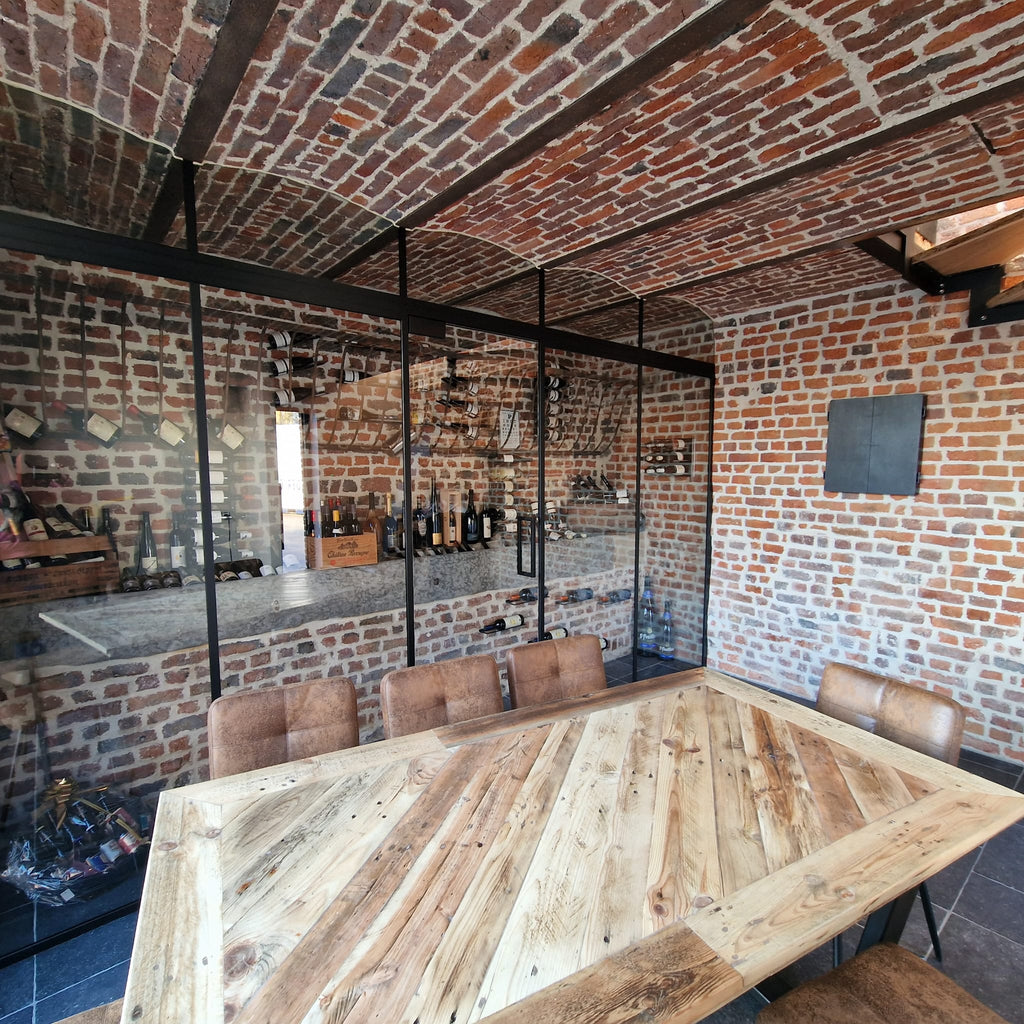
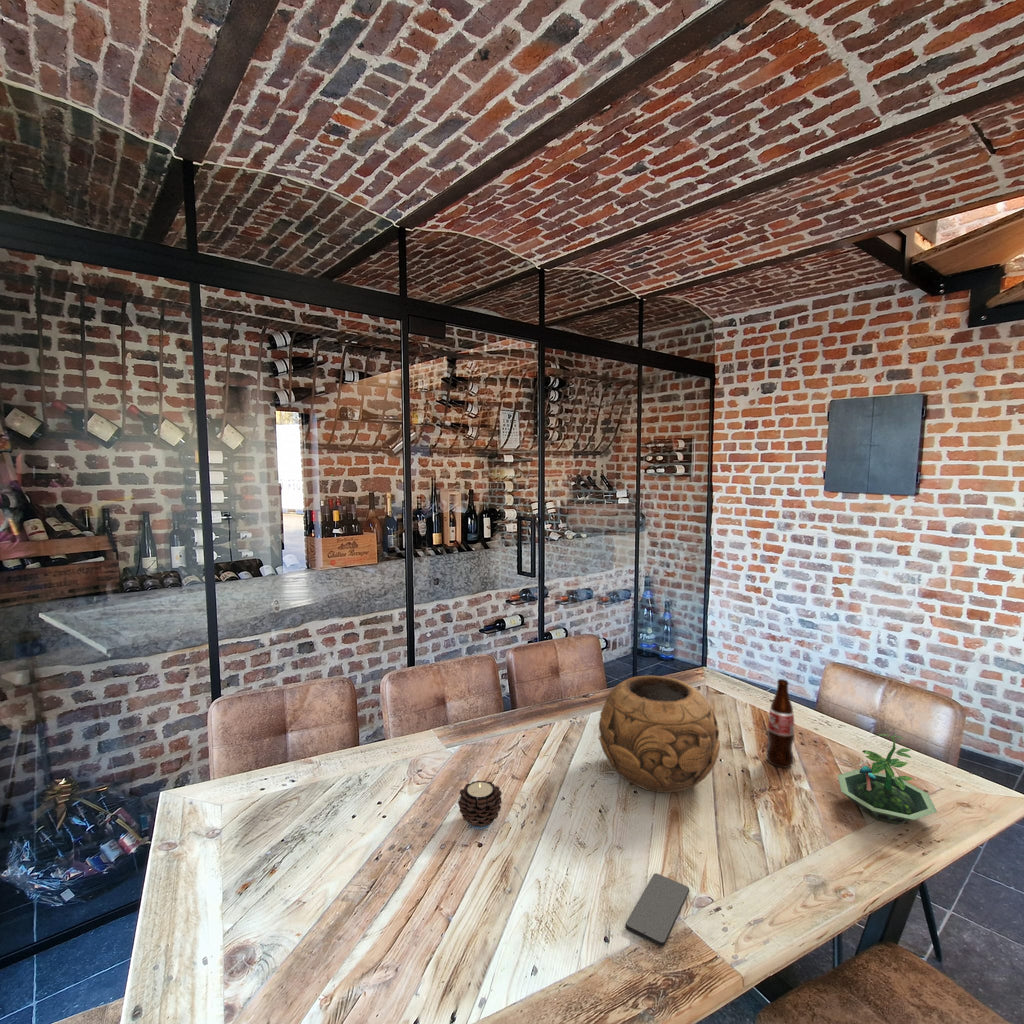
+ terrarium [837,733,938,825]
+ bottle [765,678,795,769]
+ candle [457,780,503,830]
+ decorative bowl [598,675,721,794]
+ smartphone [625,872,690,947]
